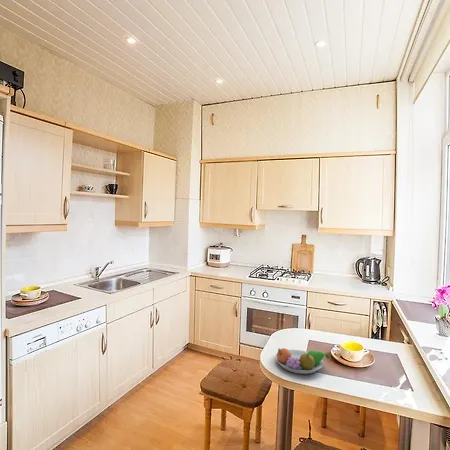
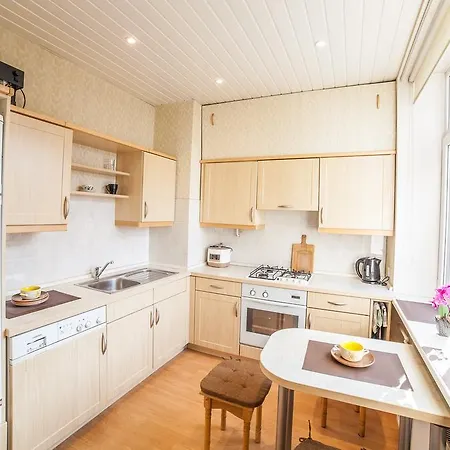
- fruit bowl [274,347,330,375]
